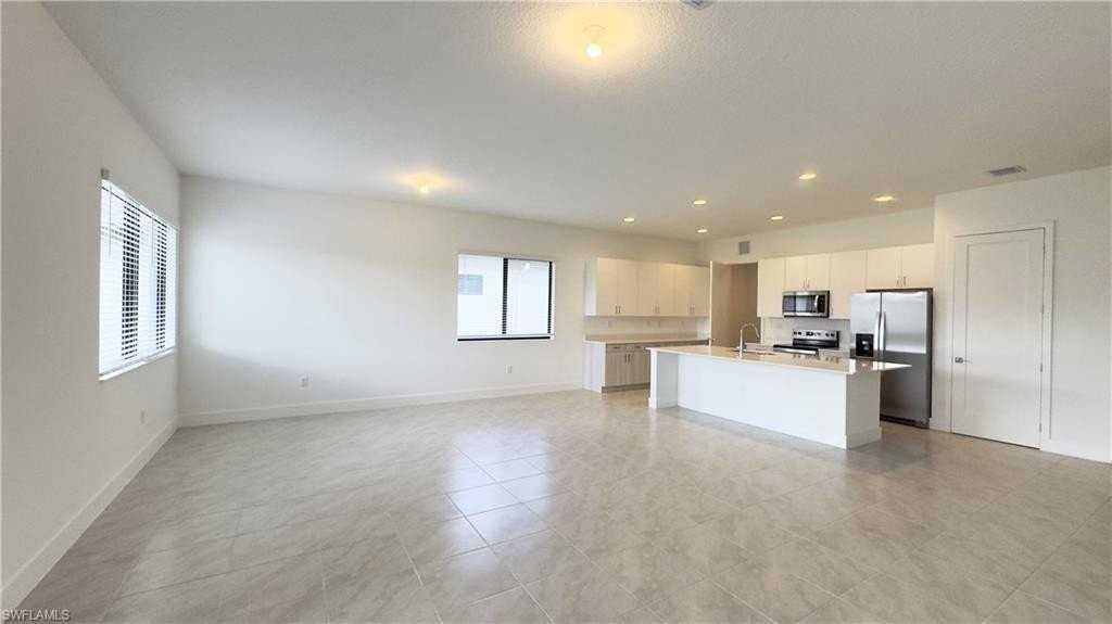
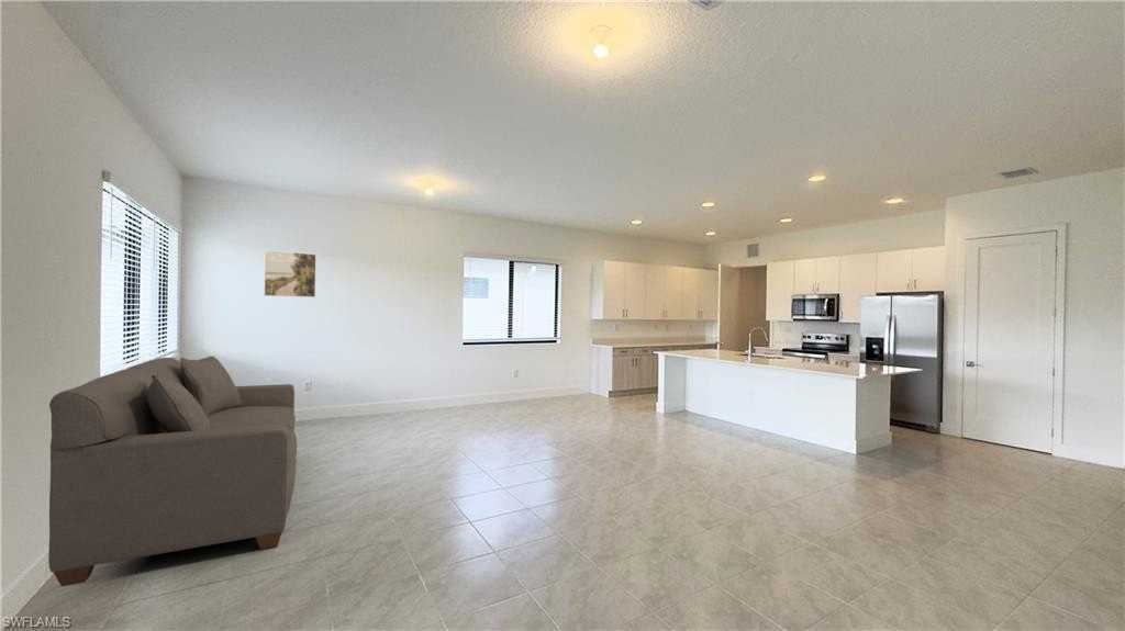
+ sofa [47,356,298,587]
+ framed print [264,249,318,298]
